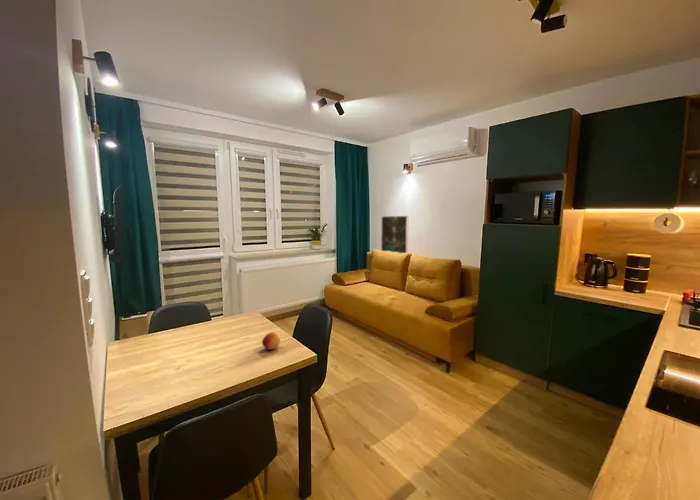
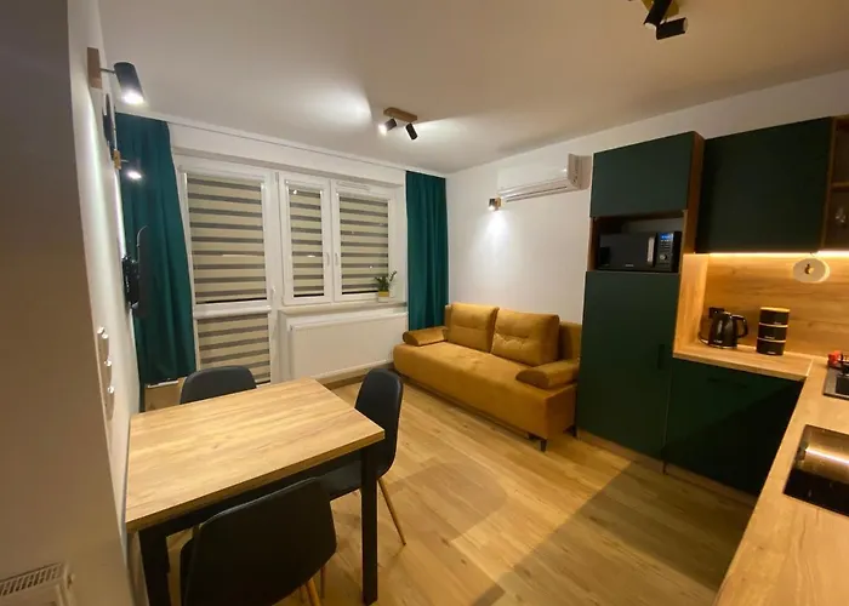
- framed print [380,215,409,254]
- fruit [261,331,281,351]
